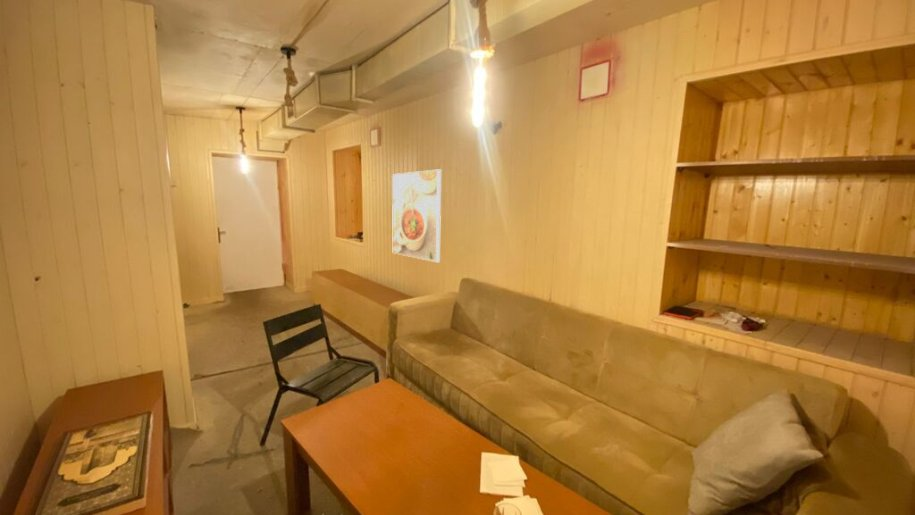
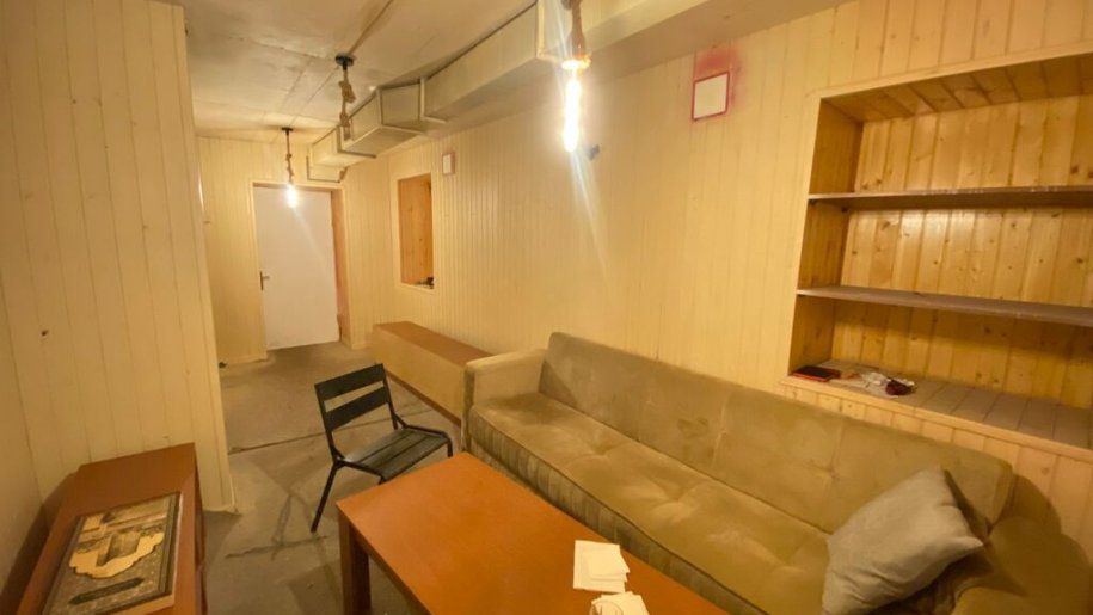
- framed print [391,168,442,263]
